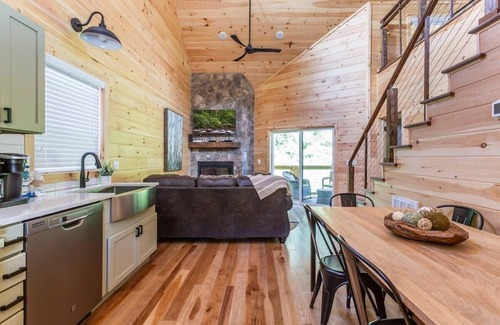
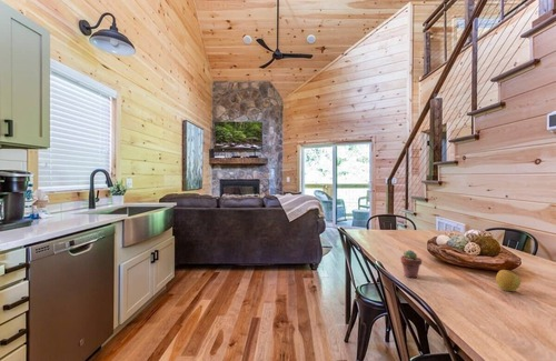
+ apple [495,269,522,292]
+ potted succulent [399,249,423,279]
